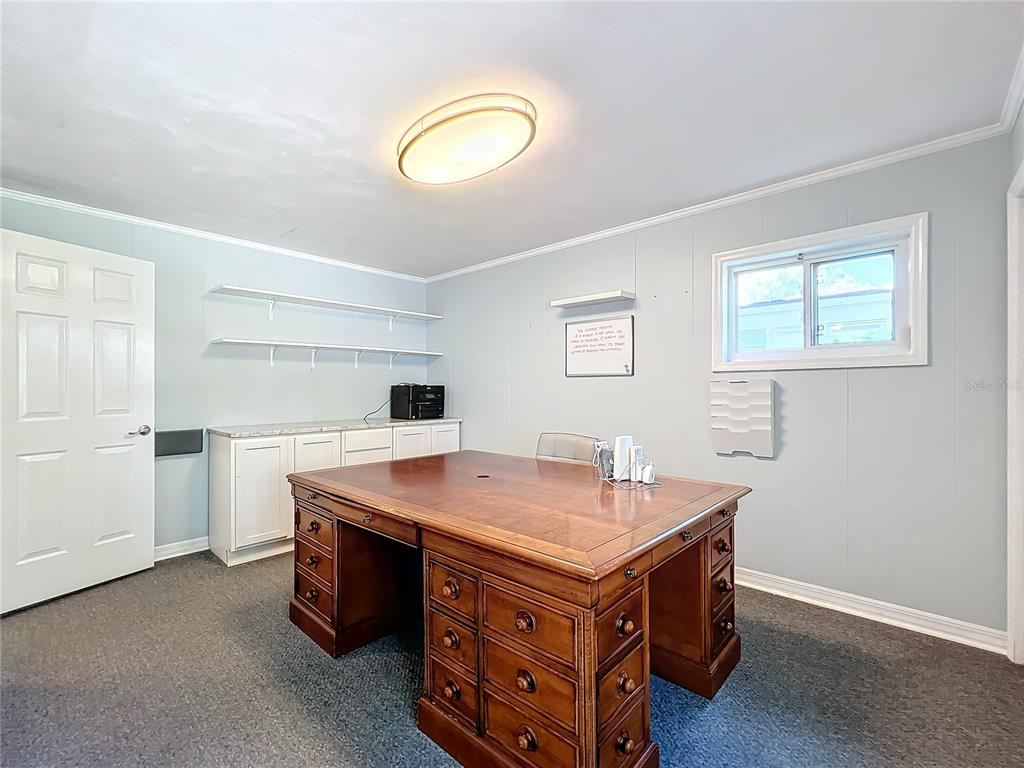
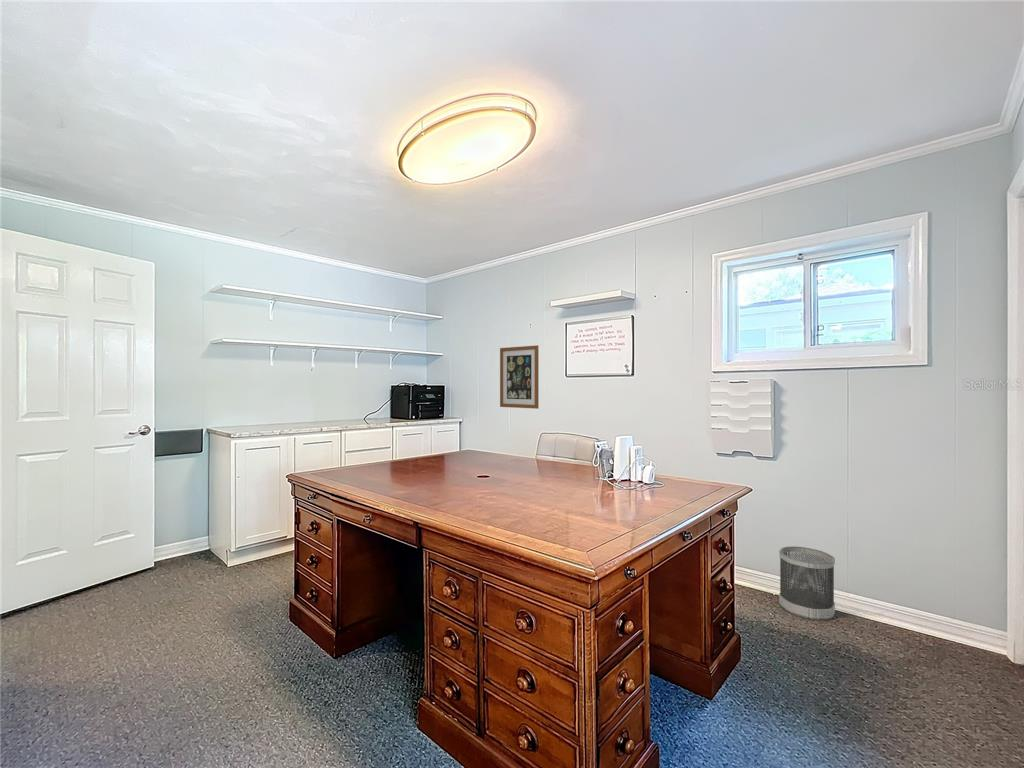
+ wastebasket [778,545,836,621]
+ wall art [499,344,540,410]
